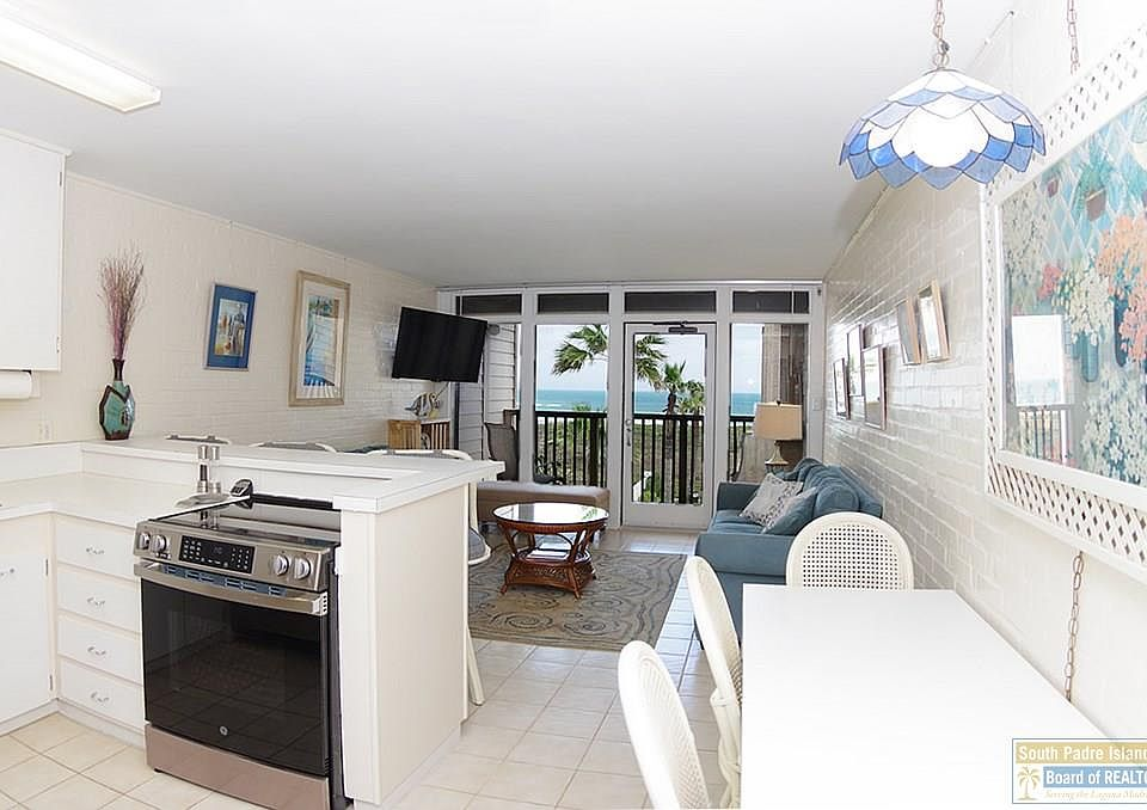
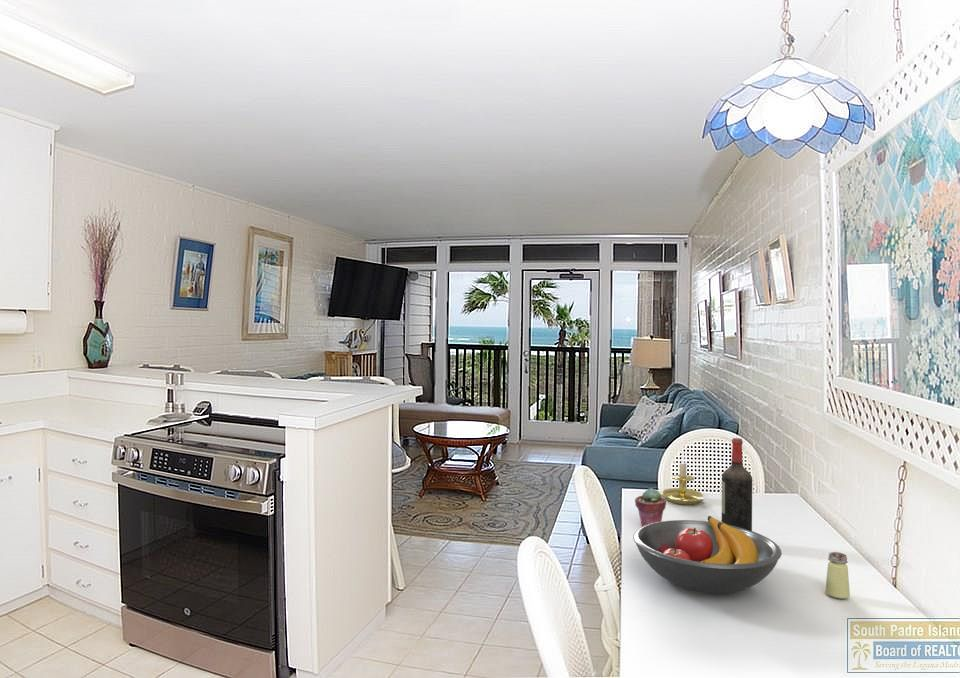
+ saltshaker [824,551,851,600]
+ wine bottle [721,437,753,531]
+ potted succulent [634,487,667,527]
+ candle holder [661,450,705,506]
+ fruit bowl [632,515,783,595]
